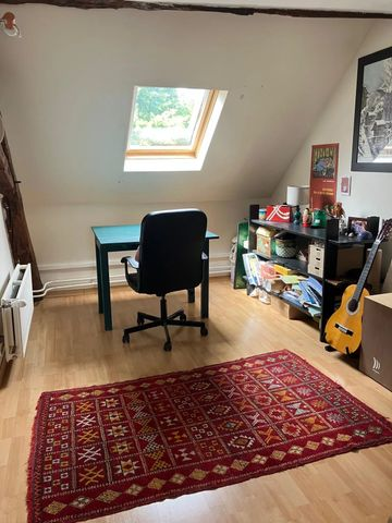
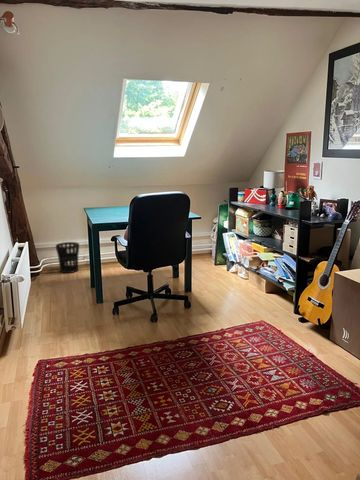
+ wastebasket [55,241,80,274]
